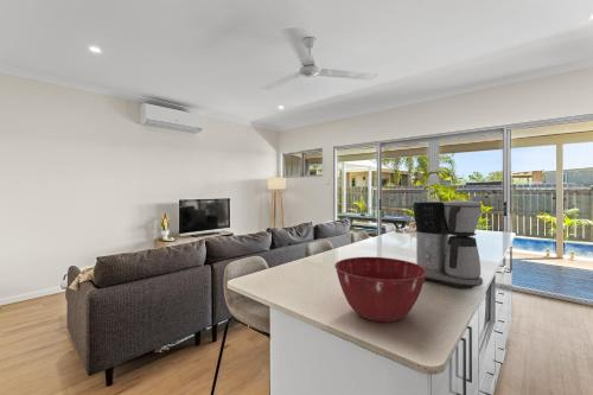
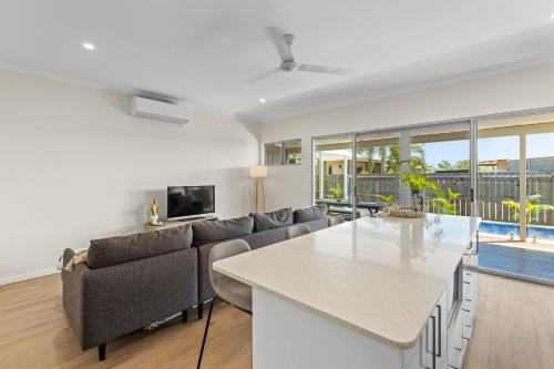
- mixing bowl [333,256,427,323]
- coffee maker [413,199,484,289]
